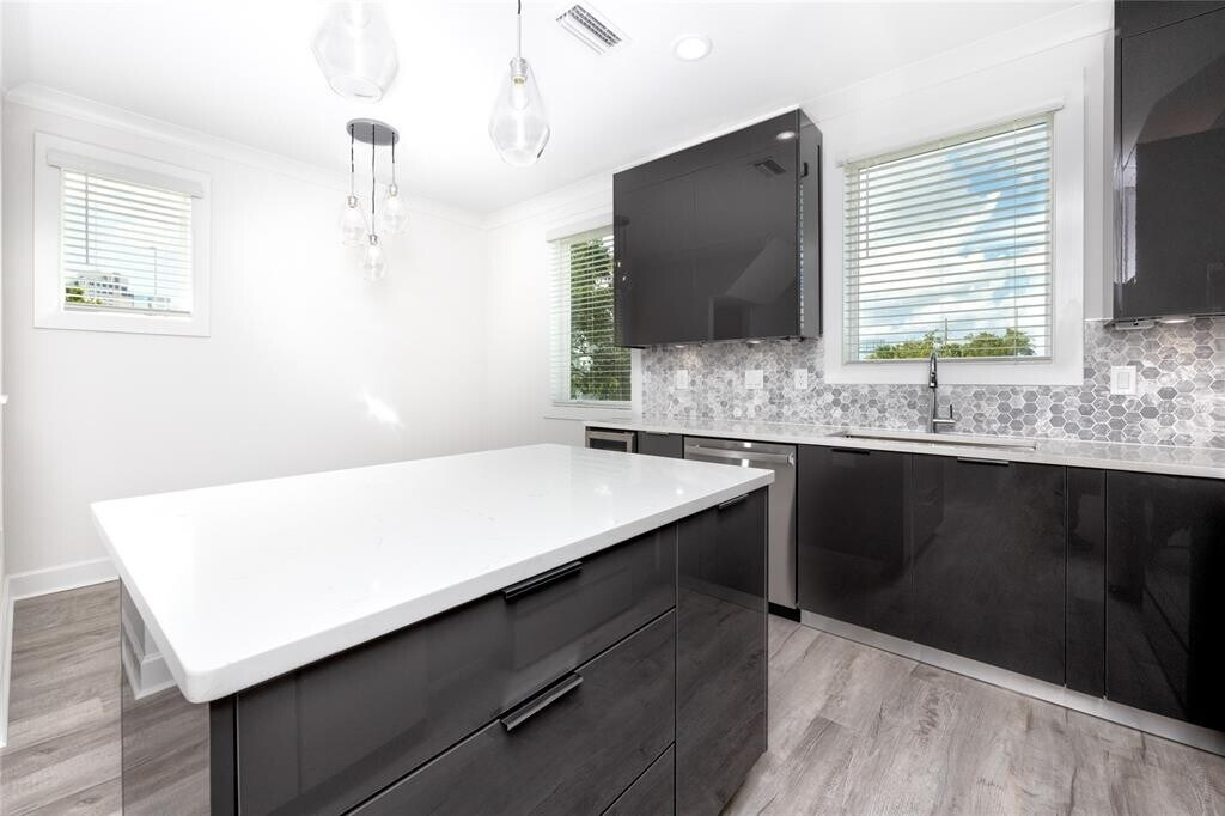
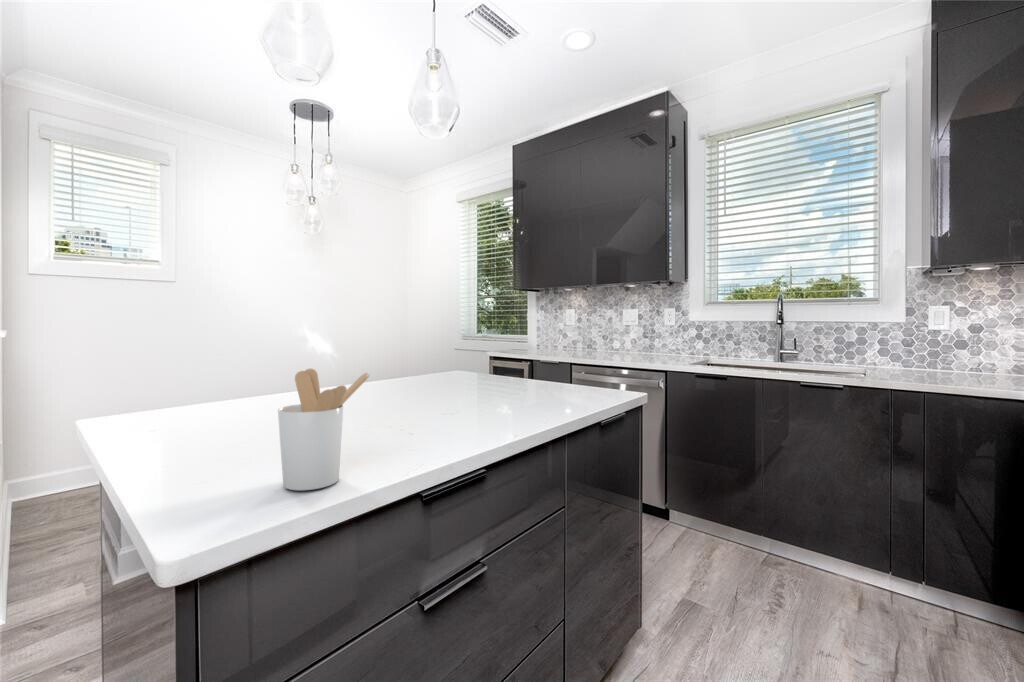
+ utensil holder [277,368,371,491]
